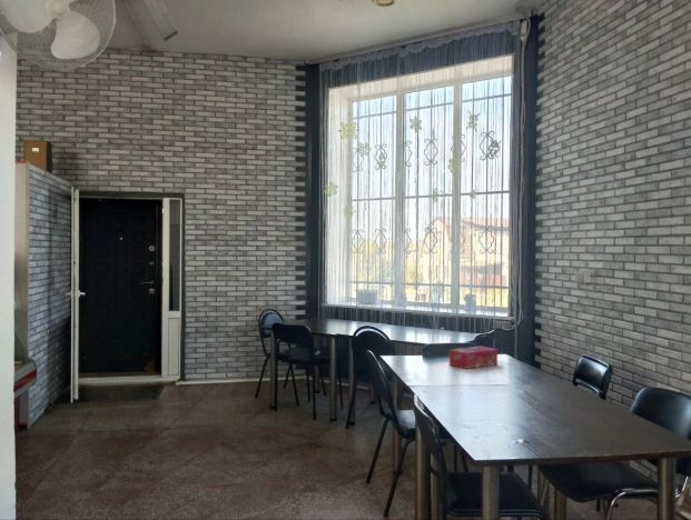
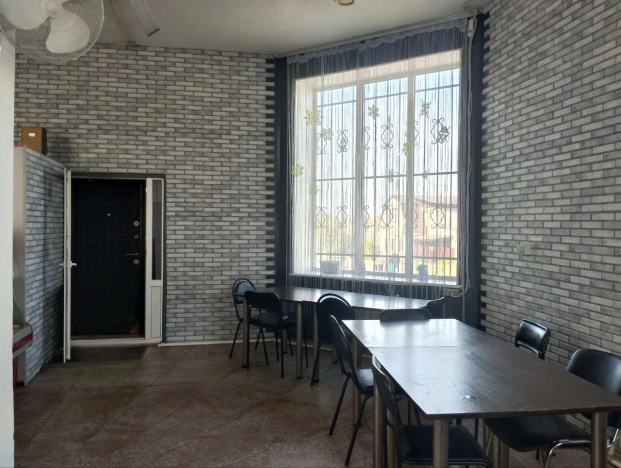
- tissue box [448,344,498,370]
